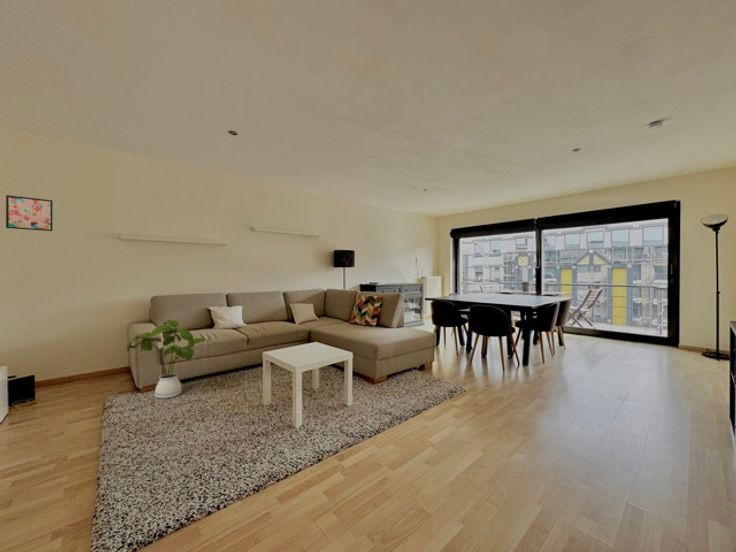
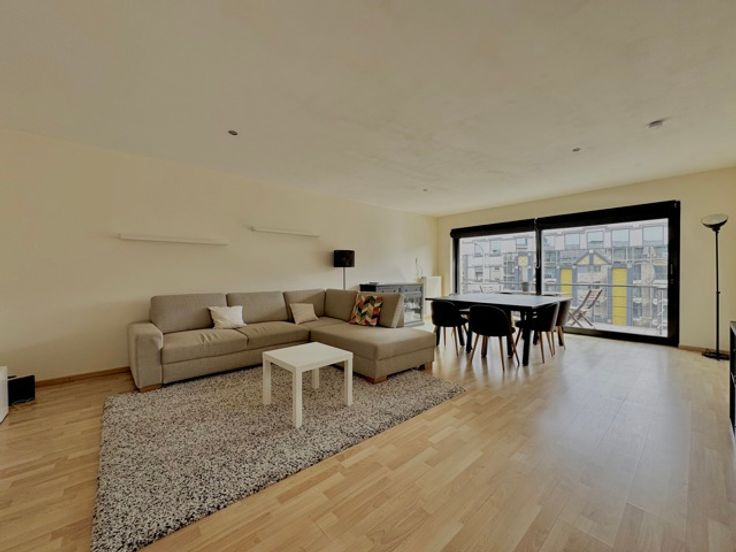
- wall art [5,194,53,232]
- house plant [125,319,210,400]
